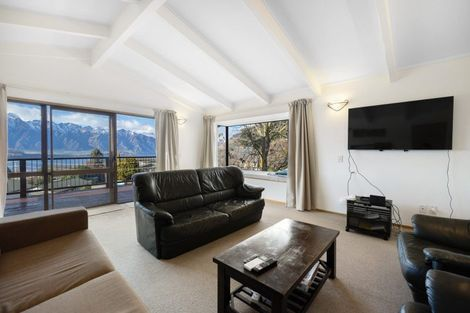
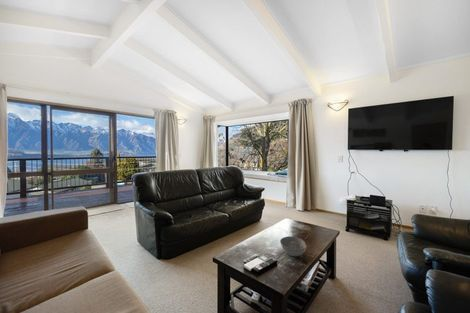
+ bowl [279,235,308,257]
